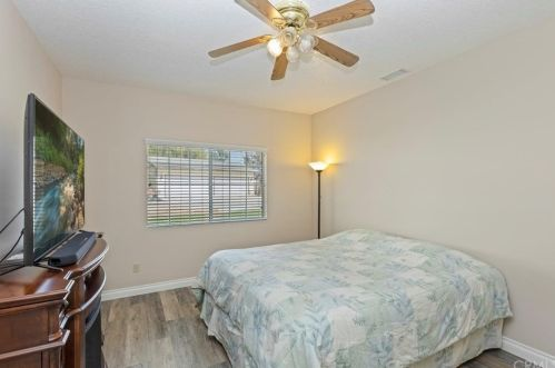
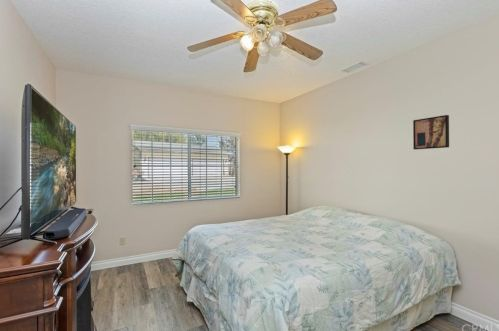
+ wall art [412,114,450,151]
